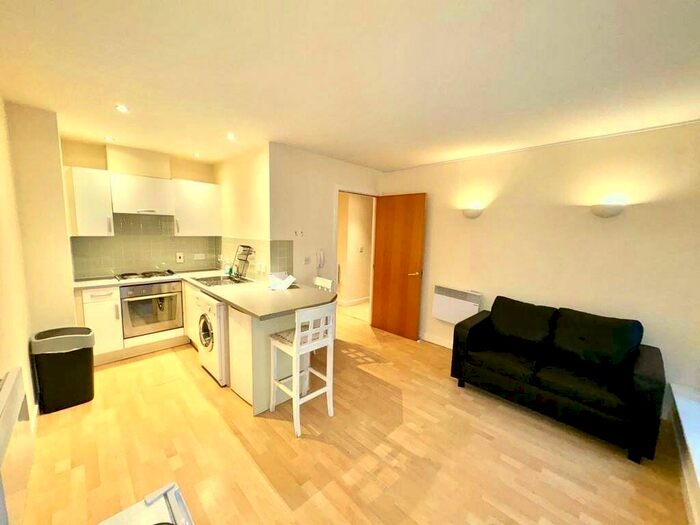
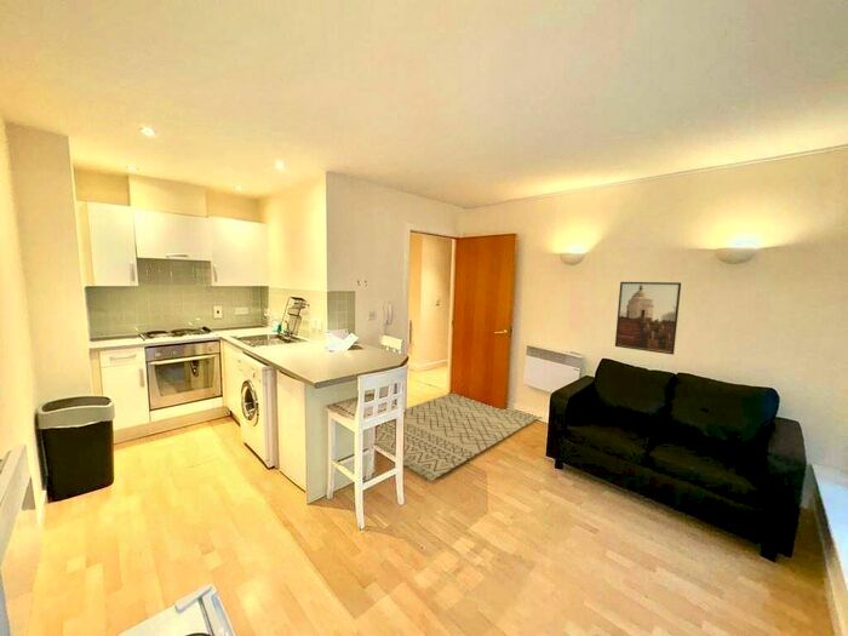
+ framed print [614,281,682,356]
+ rug [374,393,540,482]
